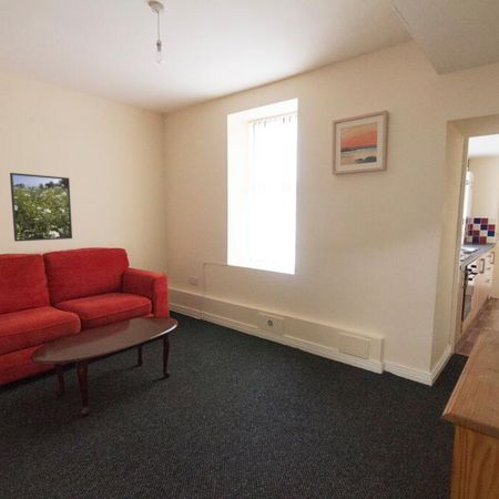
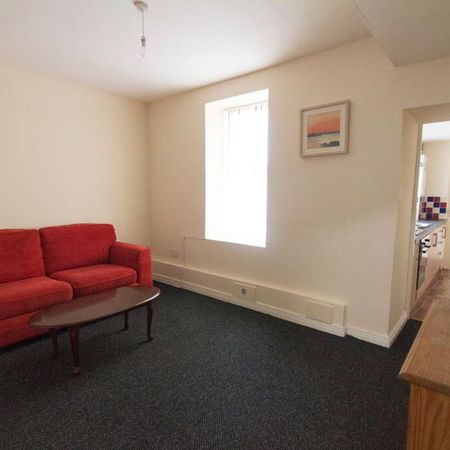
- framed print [9,172,73,243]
